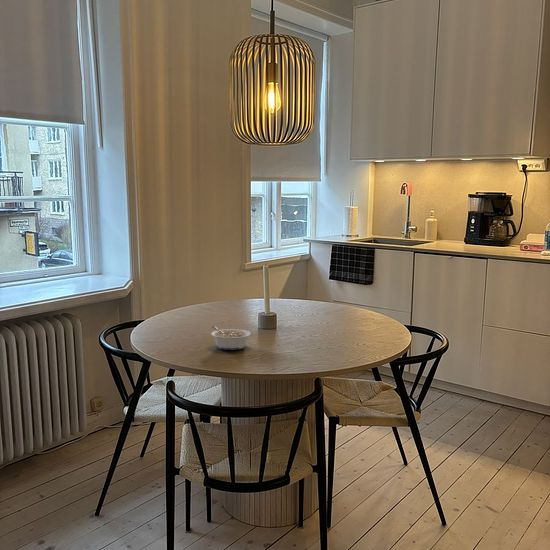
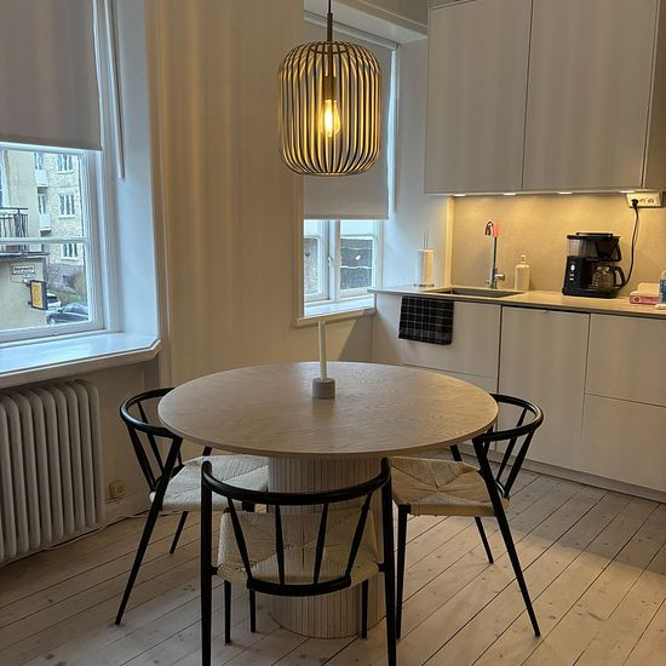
- legume [210,325,252,351]
